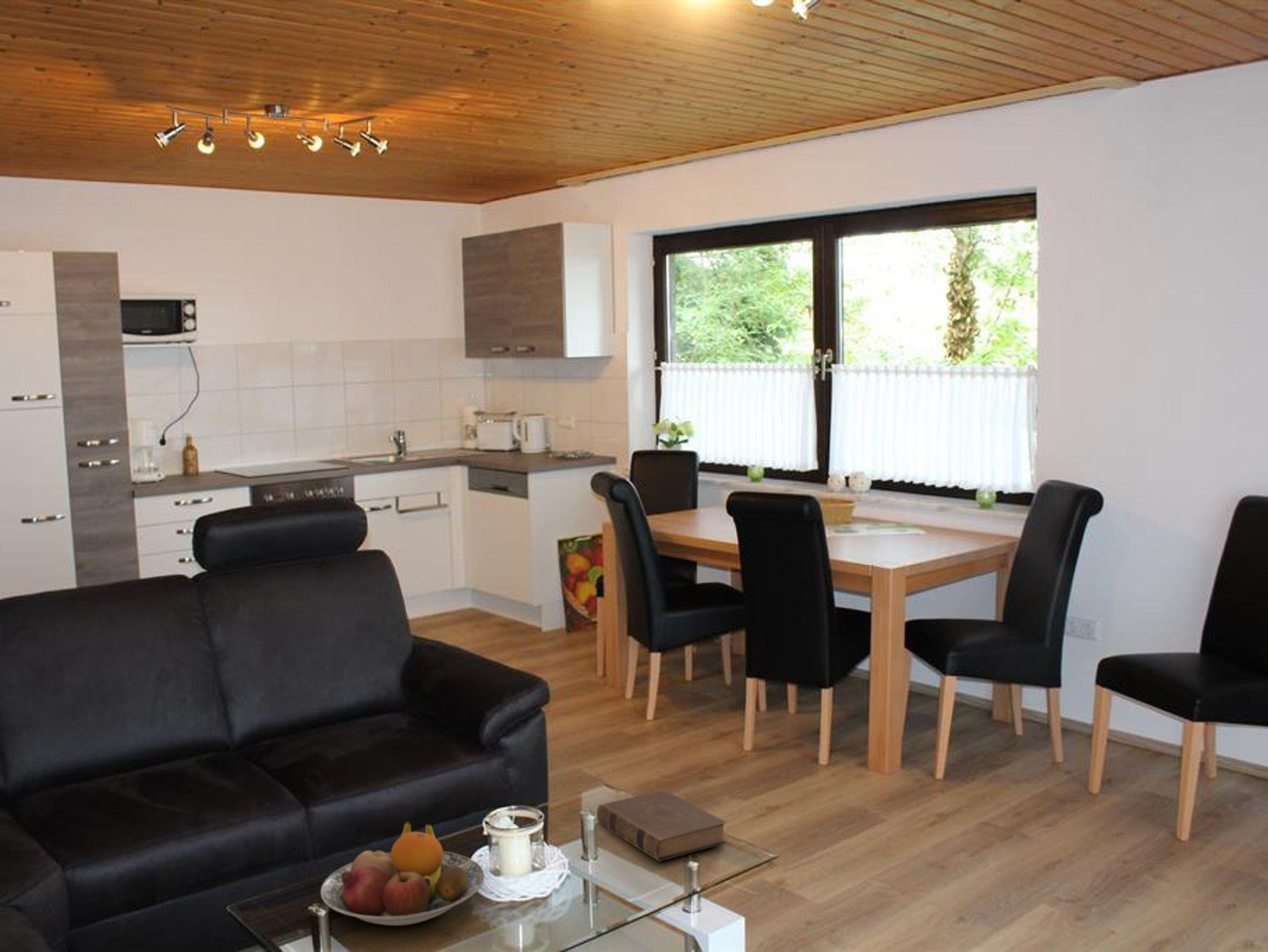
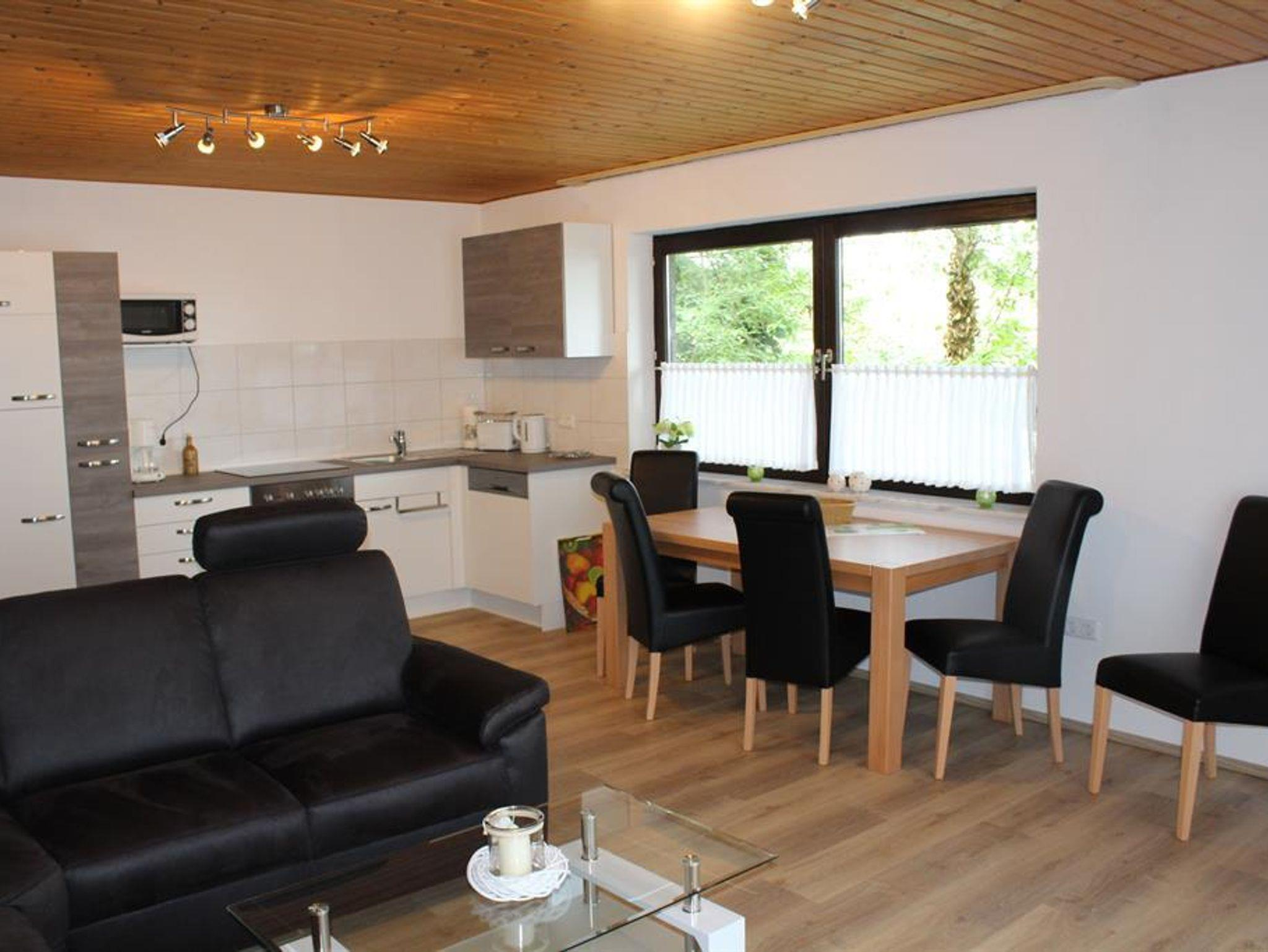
- book [596,789,727,862]
- fruit bowl [320,821,485,927]
